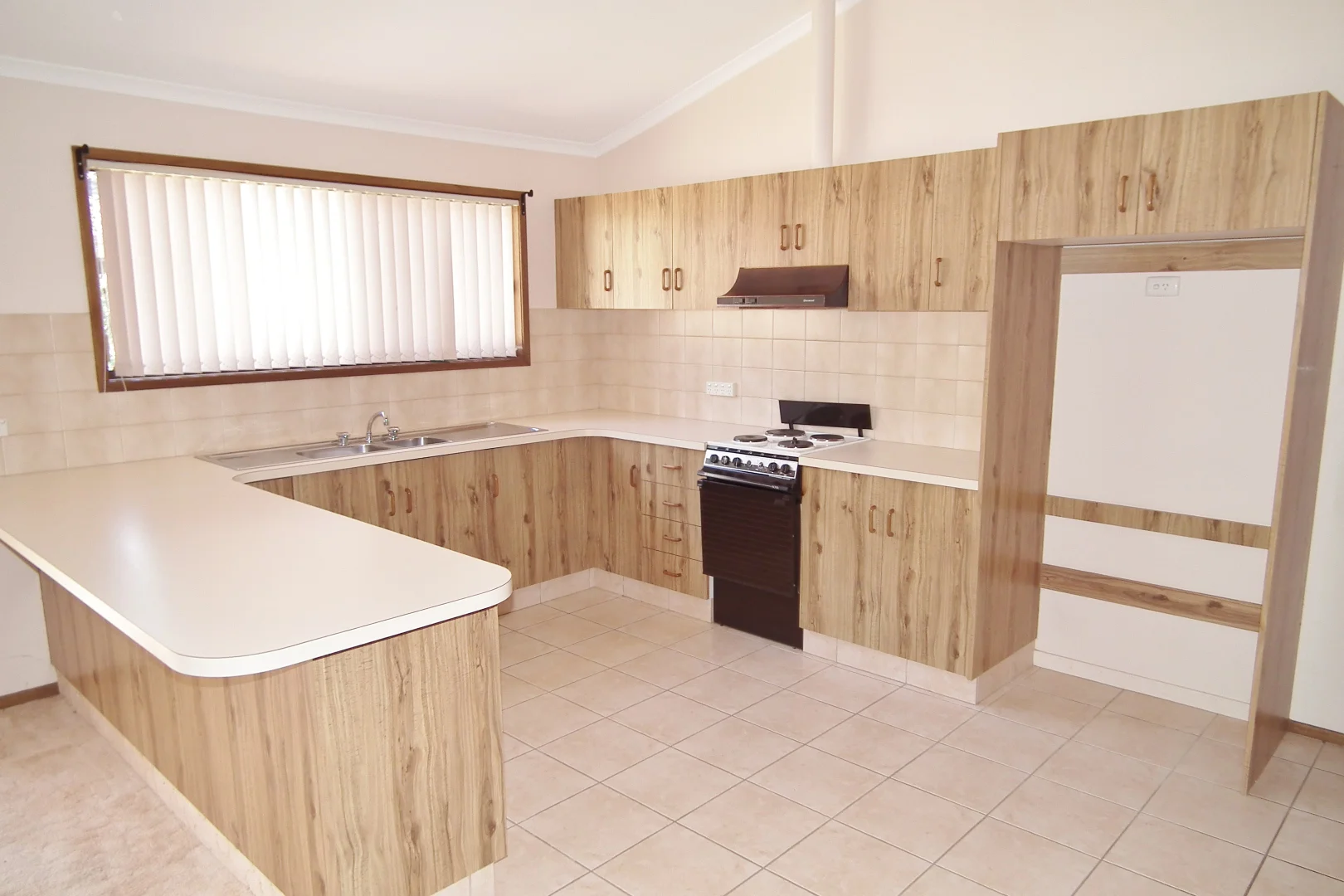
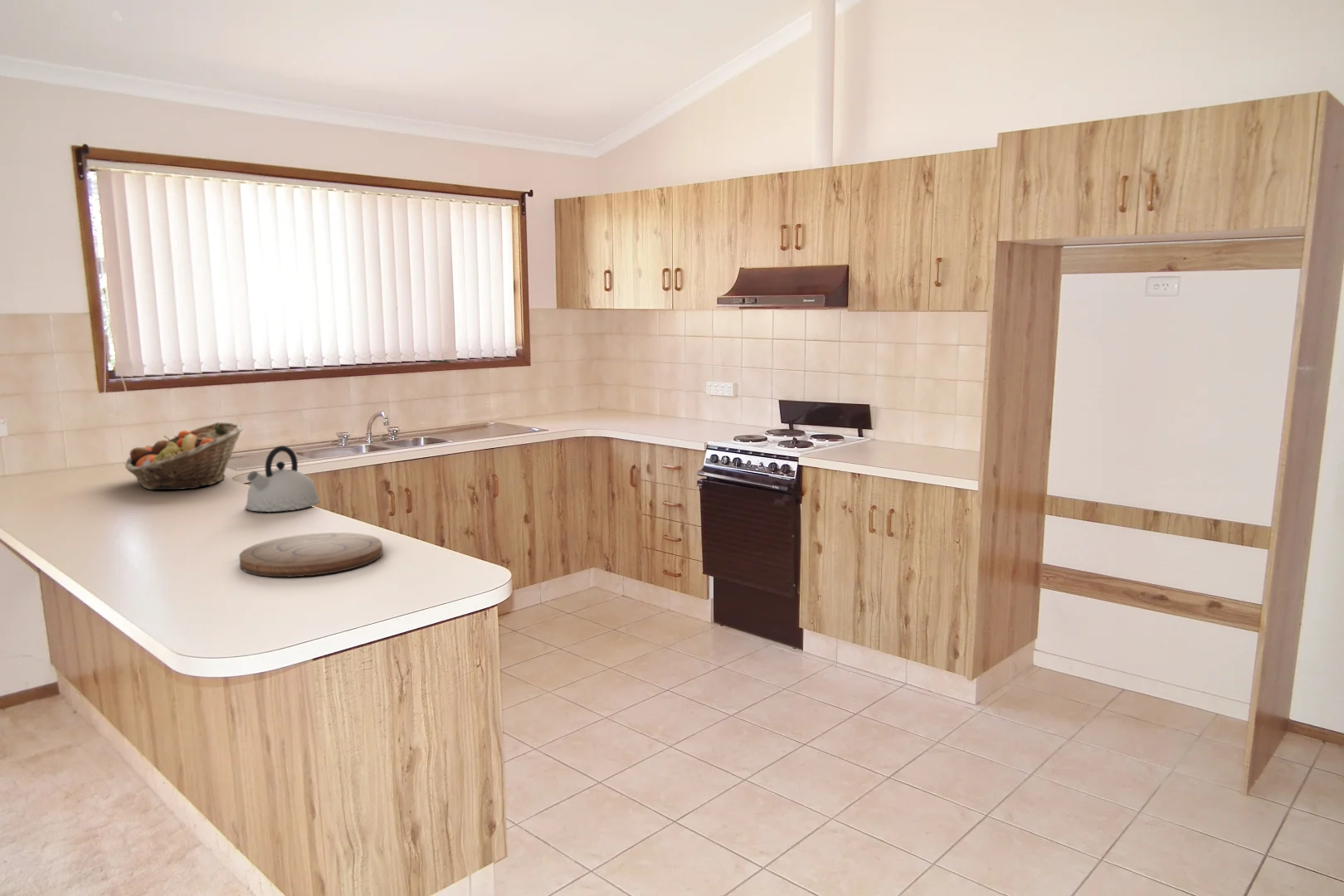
+ cutting board [238,532,383,577]
+ kettle [245,445,320,513]
+ fruit basket [124,421,245,490]
